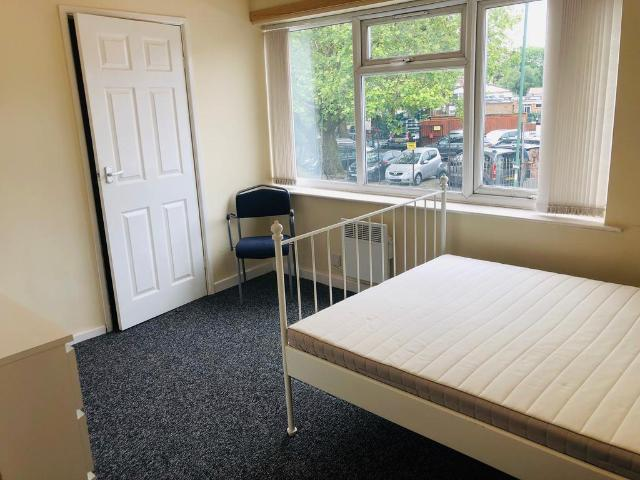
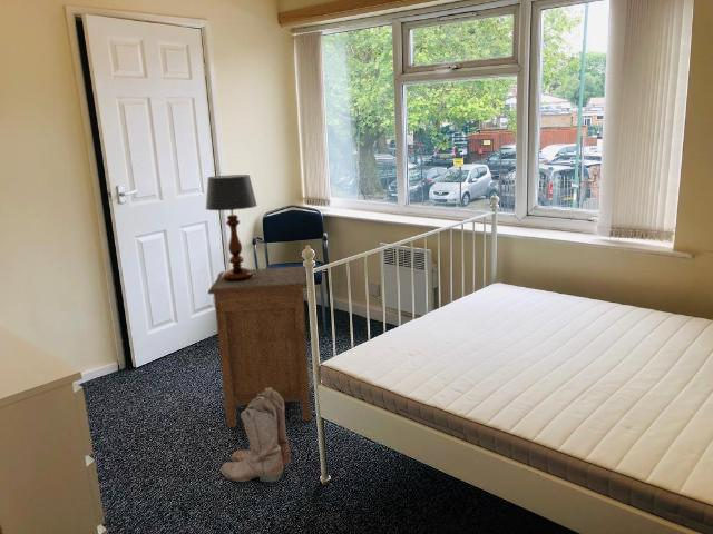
+ boots [219,387,292,483]
+ table lamp [205,174,258,281]
+ nightstand [207,266,312,428]
